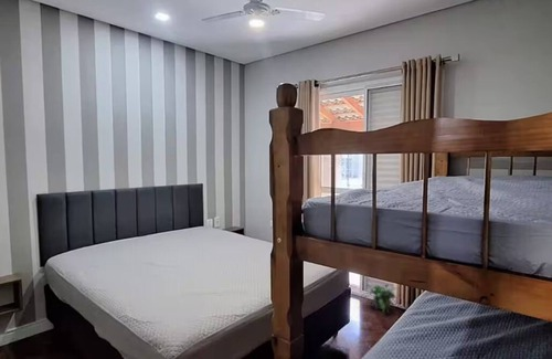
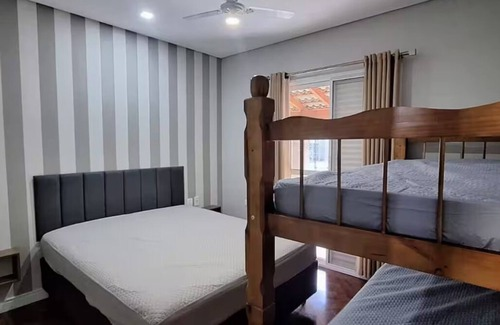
- potted plant [360,282,400,315]
